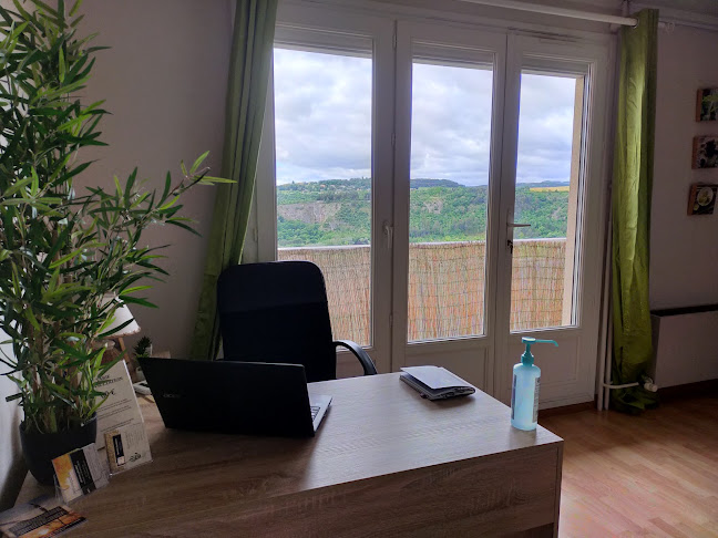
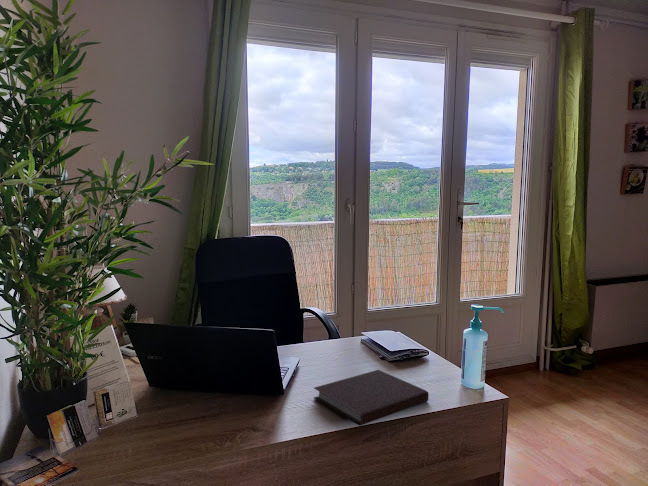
+ notebook [313,369,430,426]
